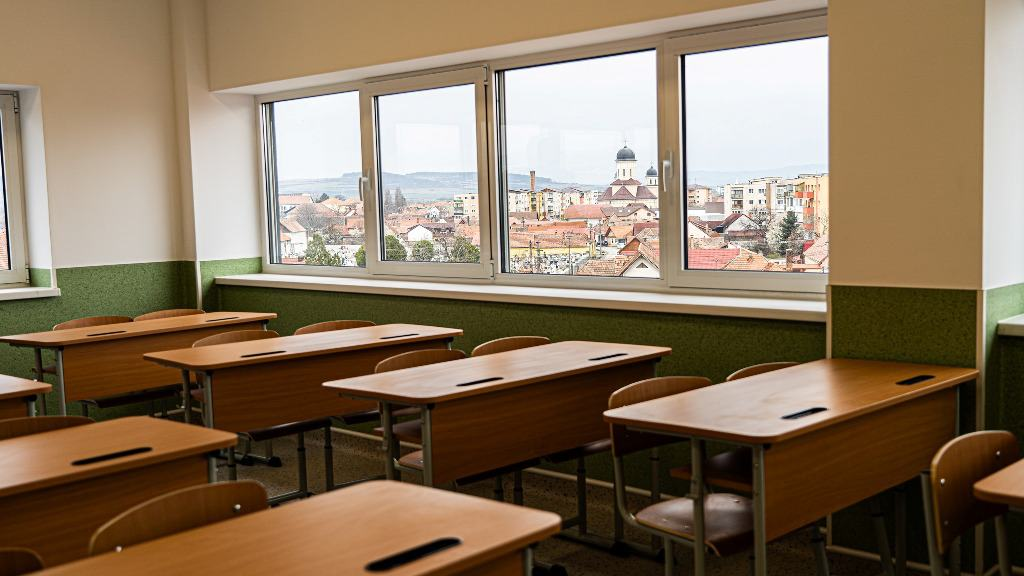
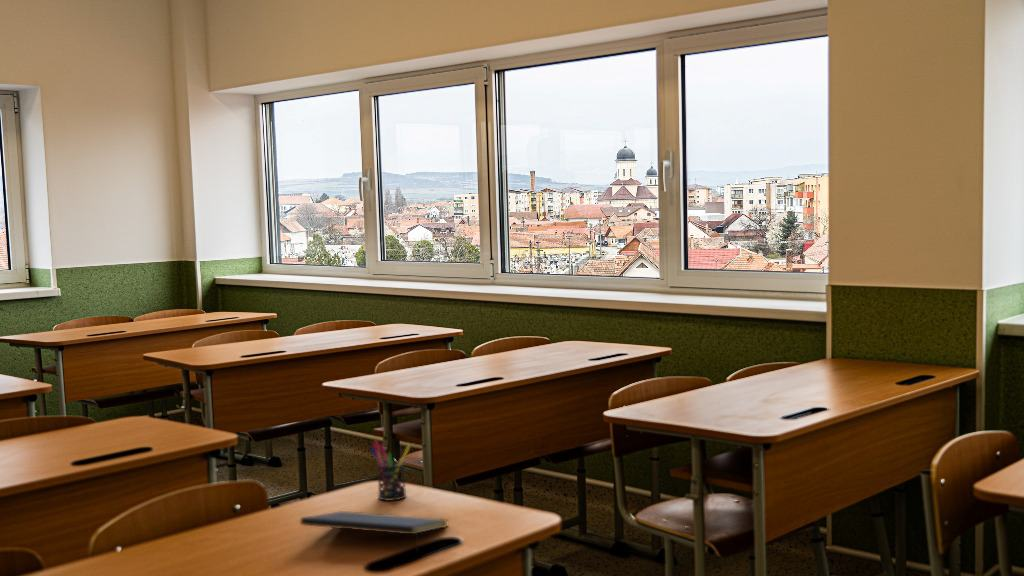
+ notepad [299,510,450,553]
+ pen holder [370,440,411,502]
